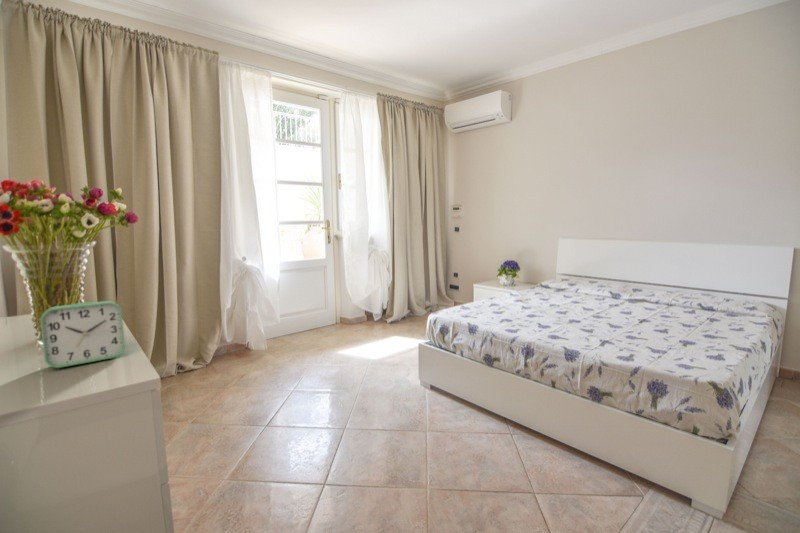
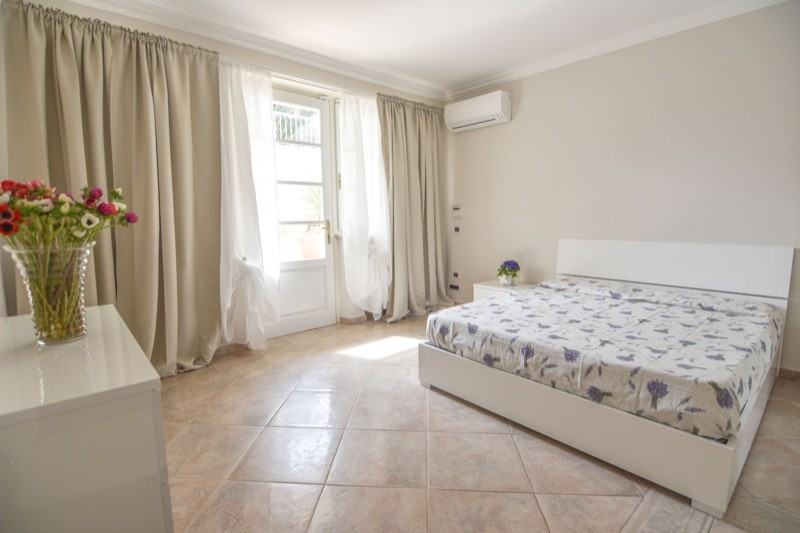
- alarm clock [40,300,126,369]
